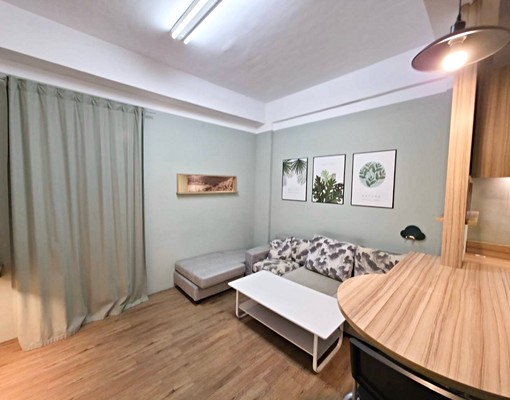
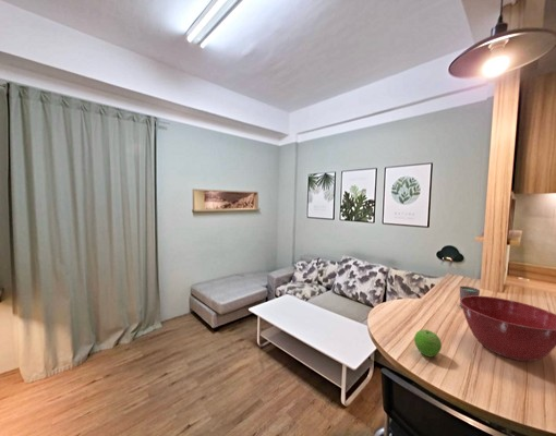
+ cup [459,286,481,308]
+ mixing bowl [459,295,556,362]
+ fruit [413,329,443,359]
